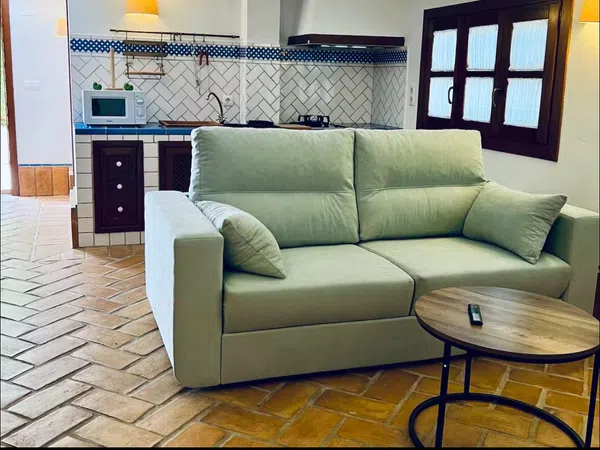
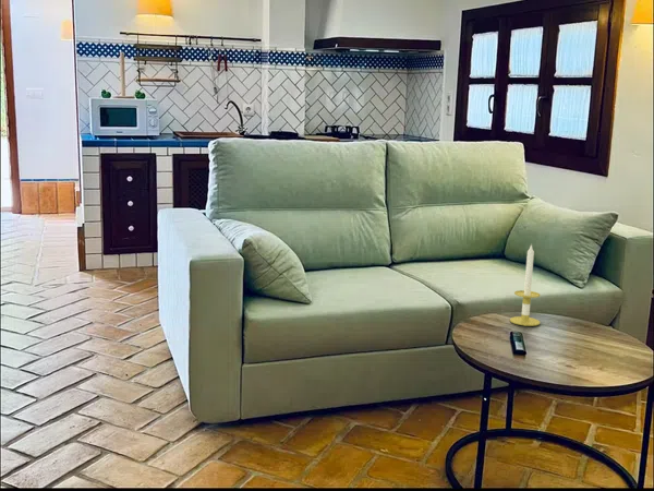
+ candle [509,242,542,327]
